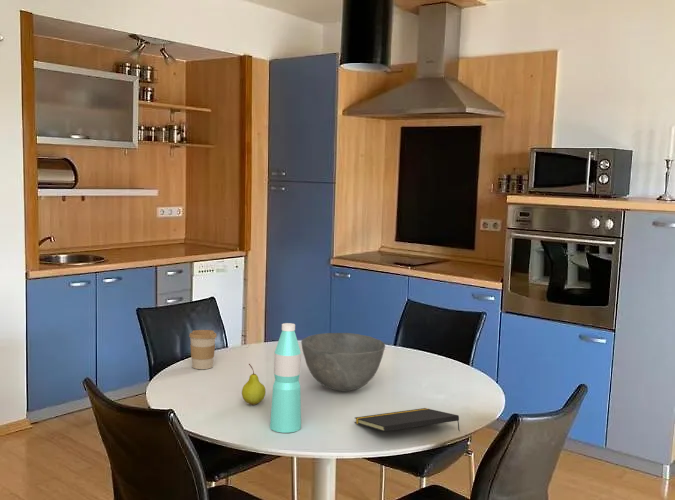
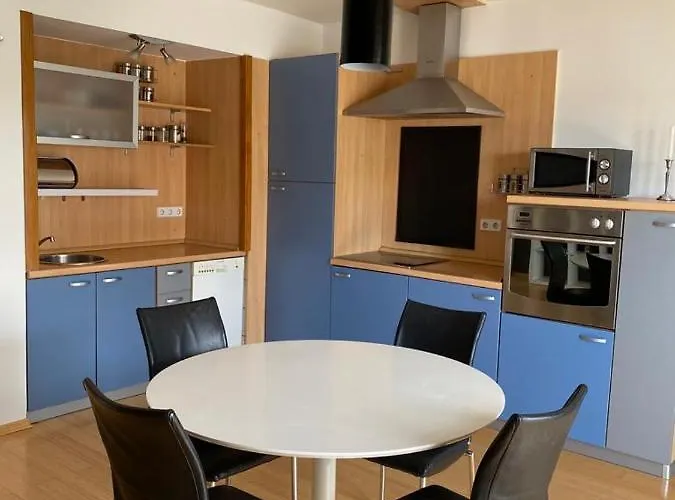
- notepad [354,407,461,433]
- coffee cup [188,329,218,370]
- bowl [300,332,386,392]
- fruit [241,363,267,406]
- water bottle [269,322,302,434]
